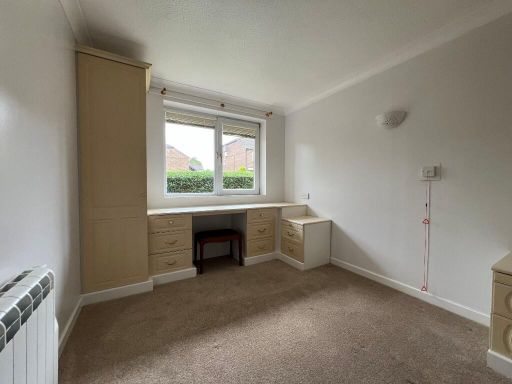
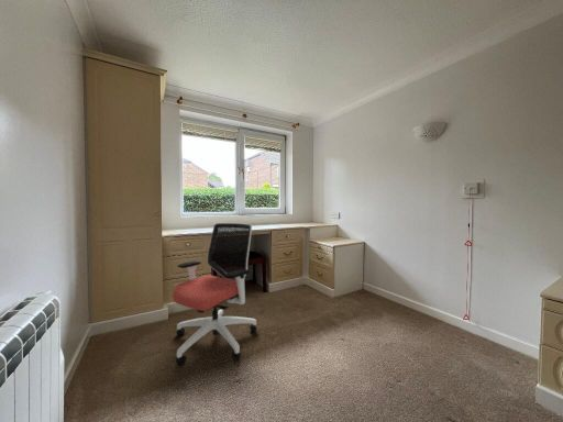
+ office chair [173,222,257,366]
